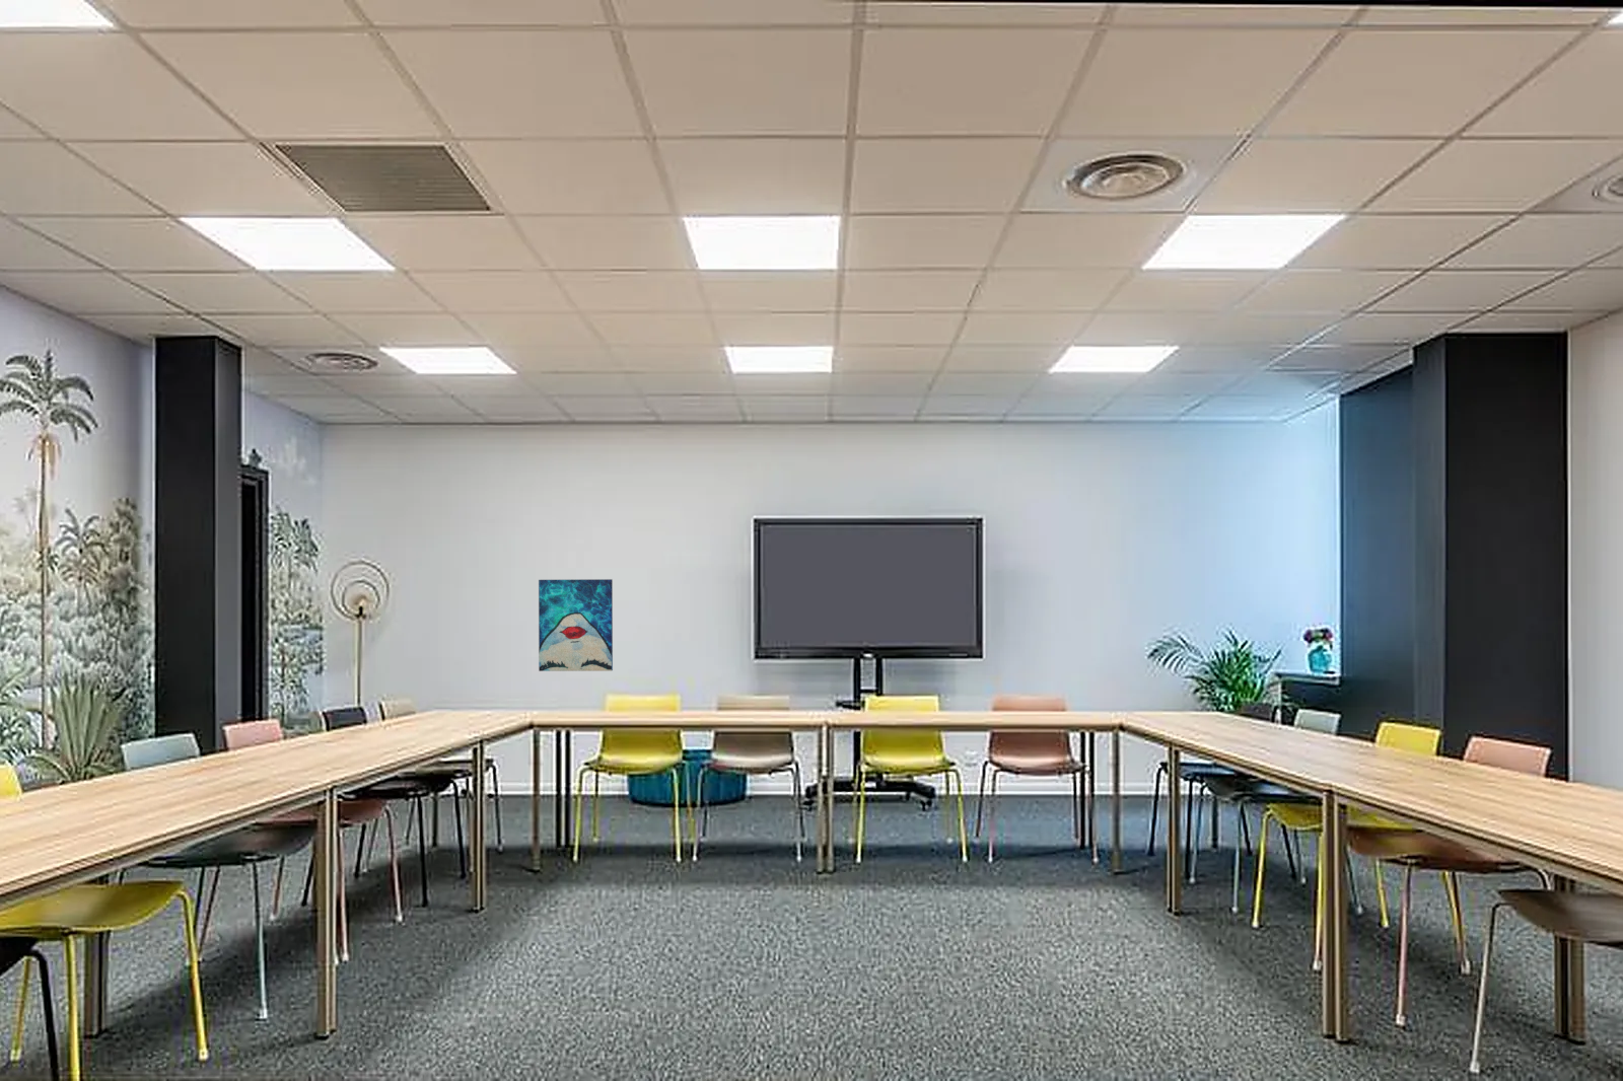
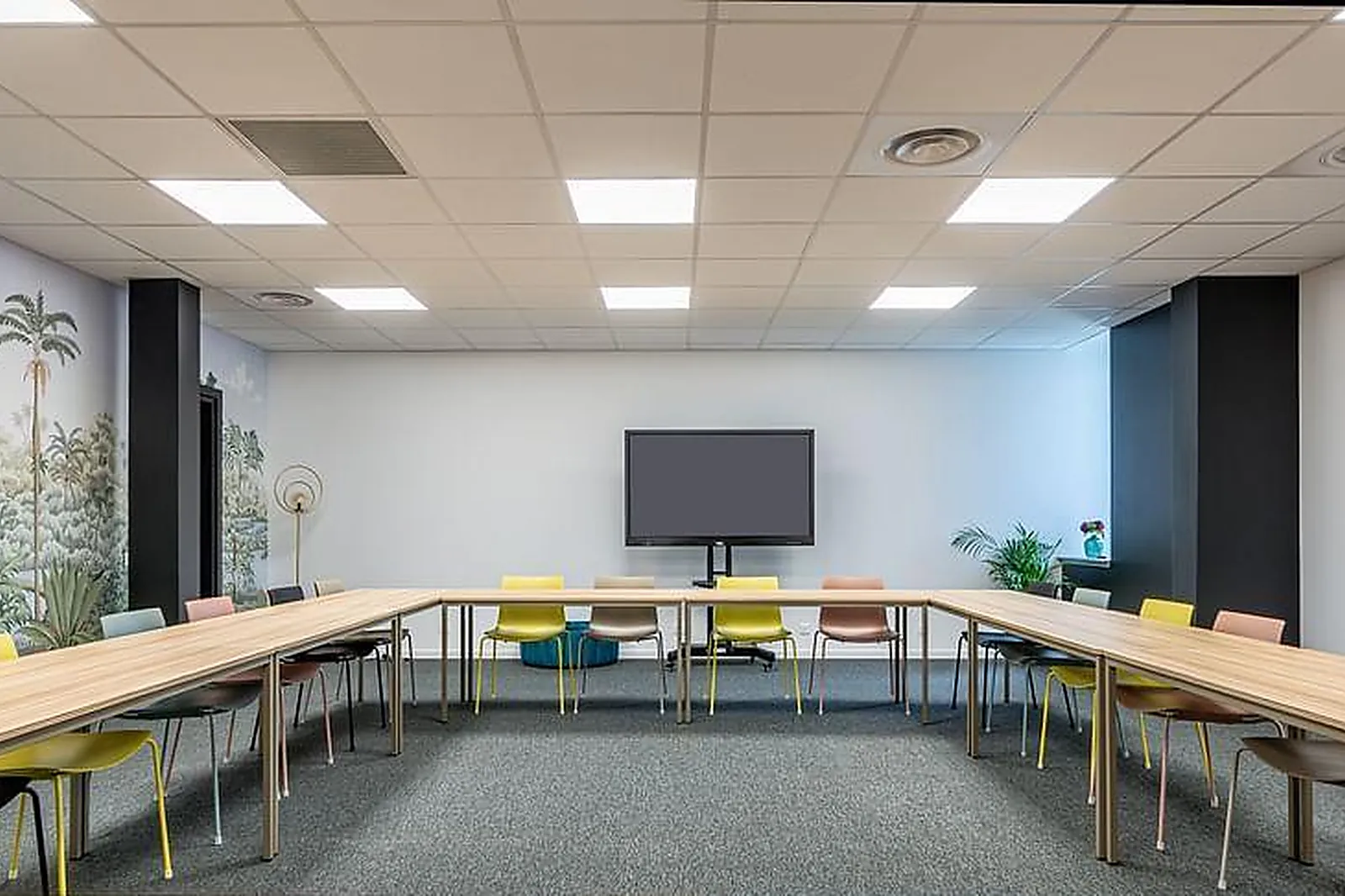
- wall art [538,578,614,672]
